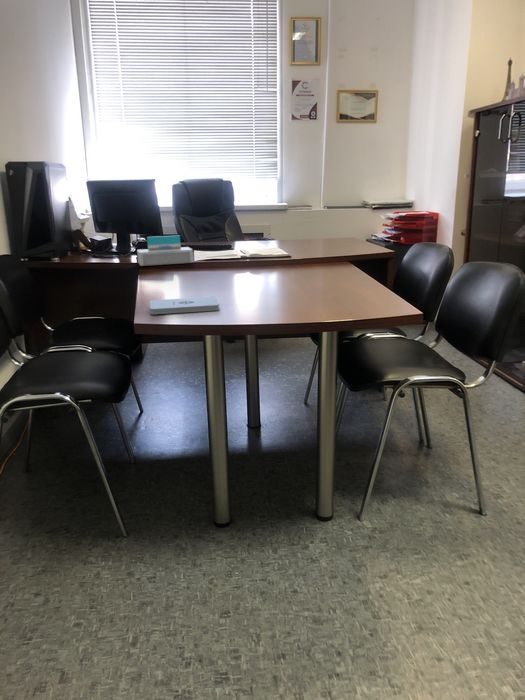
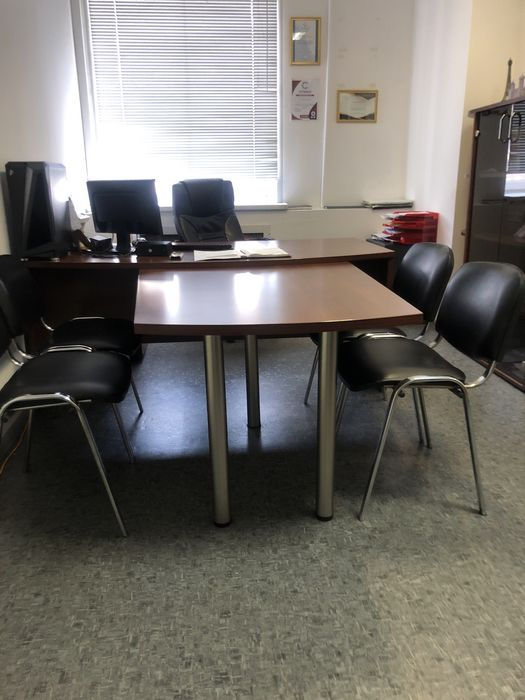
- tissue box [136,235,194,267]
- notepad [149,296,220,315]
